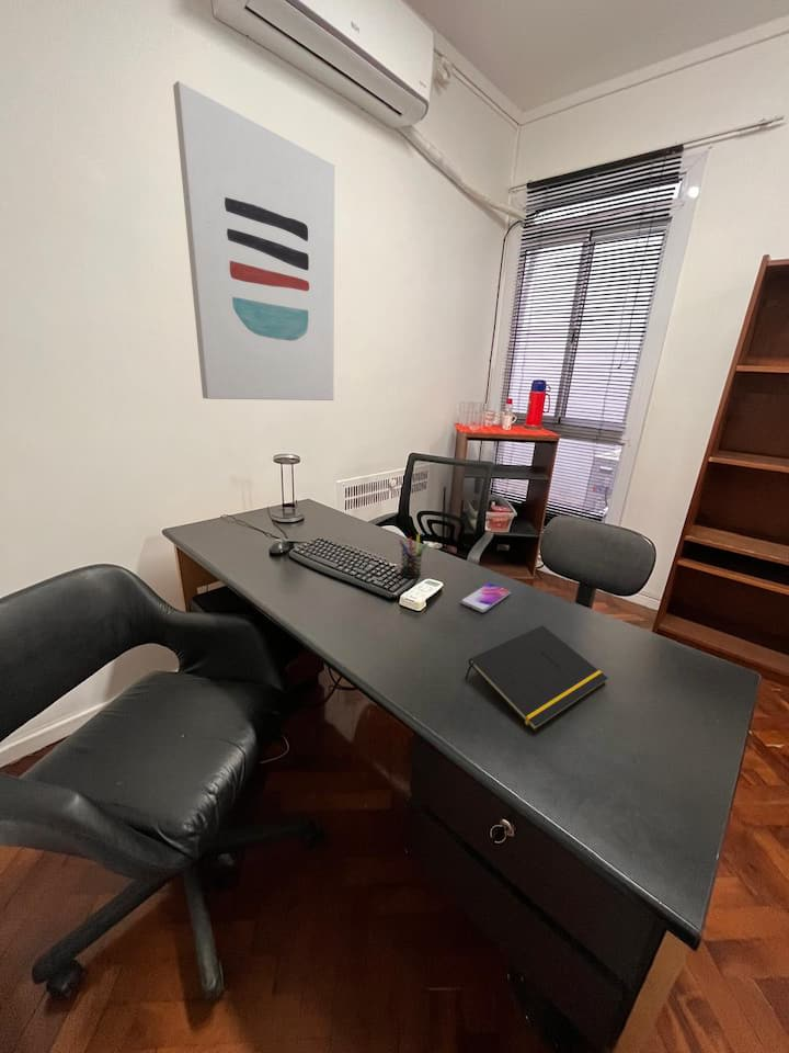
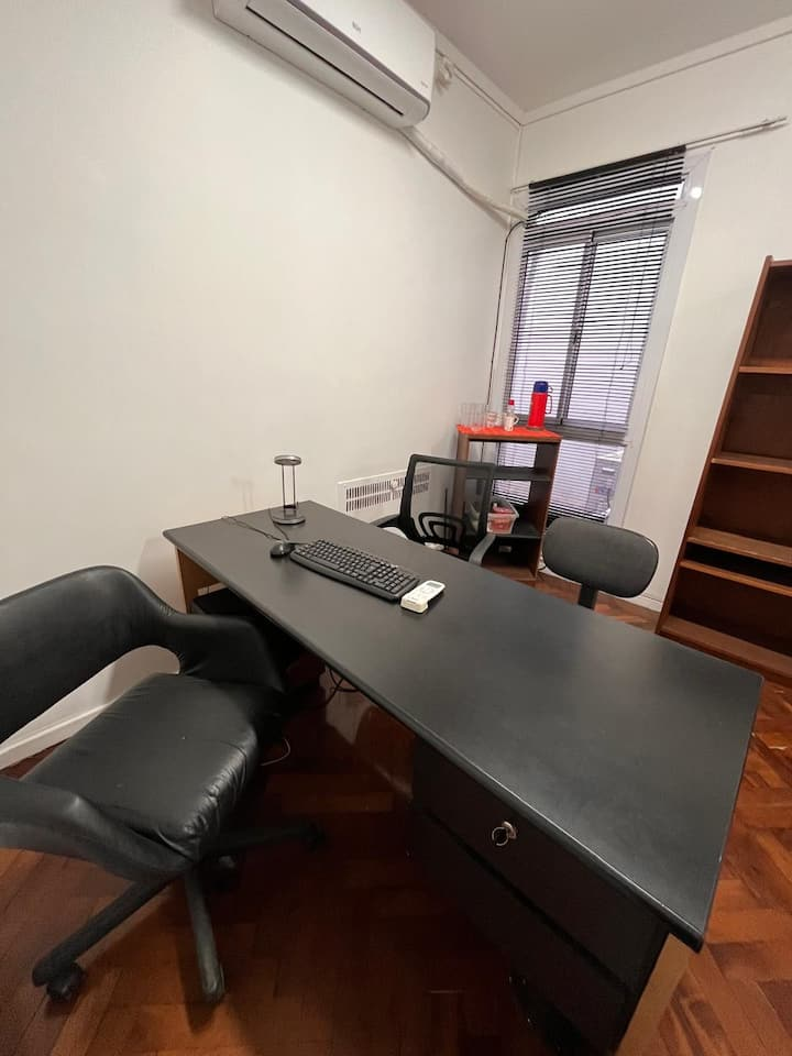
- wall art [172,80,335,401]
- smartphone [460,582,512,613]
- pen holder [398,534,430,579]
- notepad [464,624,609,732]
